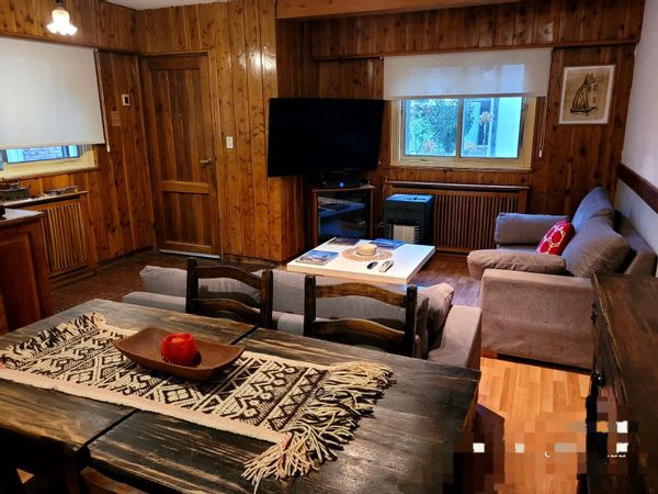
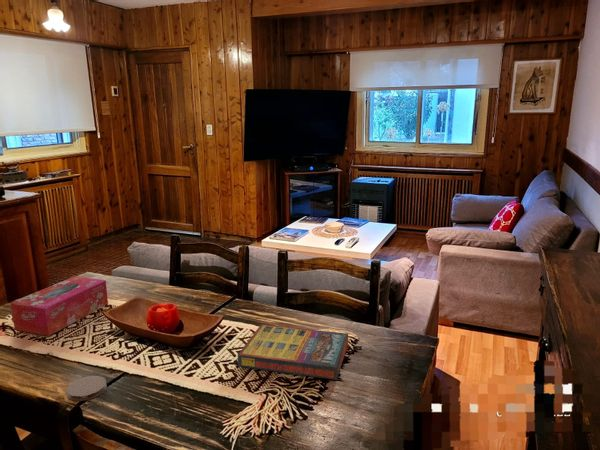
+ coaster [66,375,108,402]
+ tissue box [10,275,109,337]
+ game compilation box [237,323,349,381]
